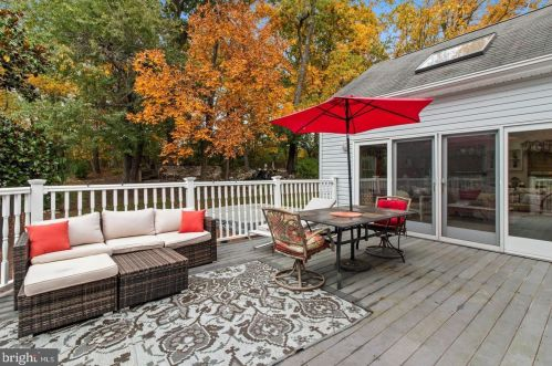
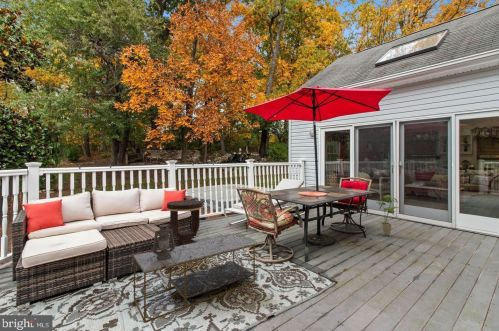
+ lantern [151,223,175,260]
+ side table [166,199,204,248]
+ house plant [376,194,399,237]
+ coffee table [133,234,256,324]
